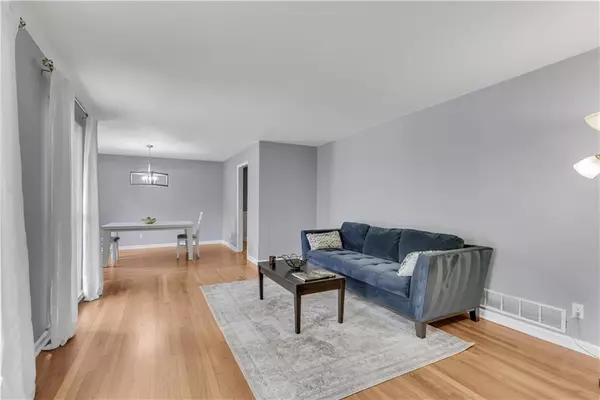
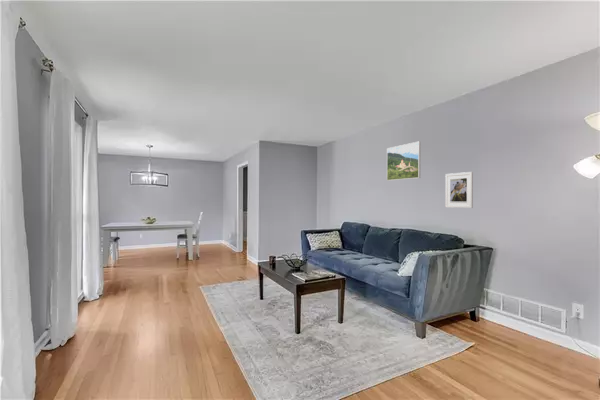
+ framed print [386,141,421,182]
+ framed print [444,171,474,209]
